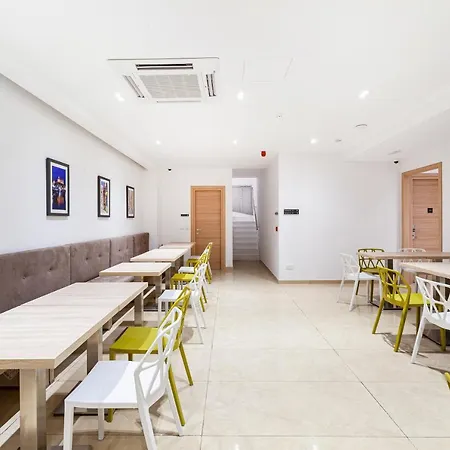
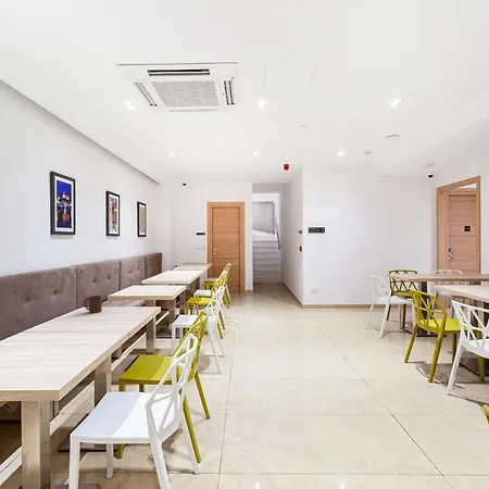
+ cup [83,294,103,314]
